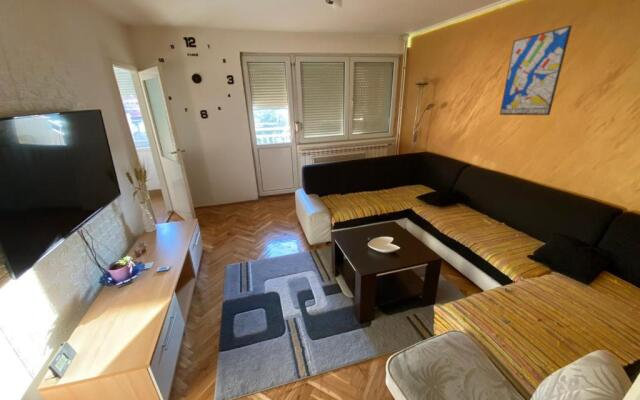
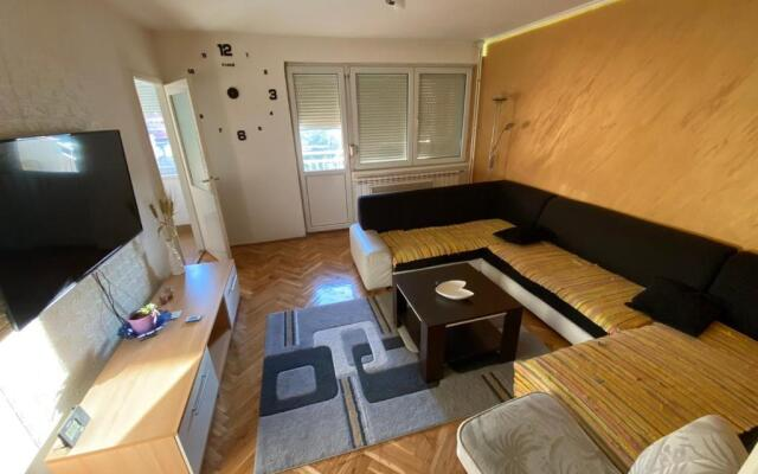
- wall art [499,24,573,116]
